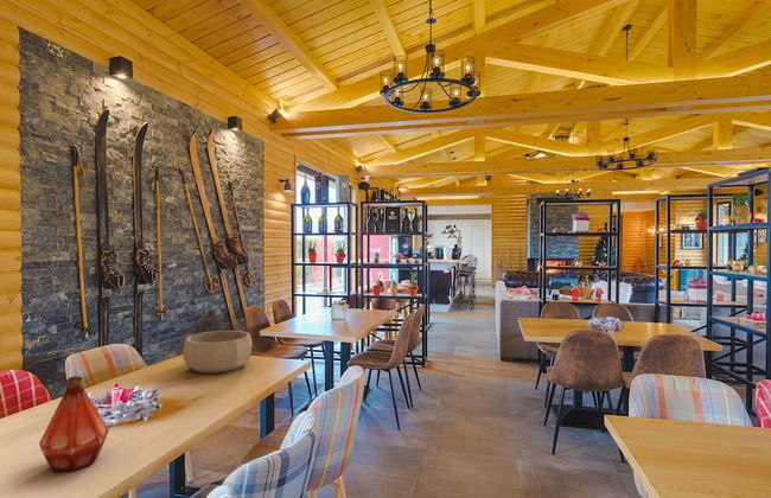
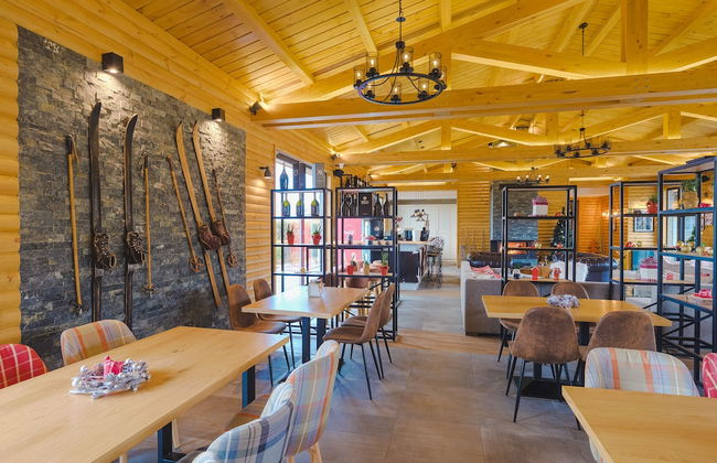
- decorative bowl [181,330,253,375]
- bottle [38,376,110,474]
